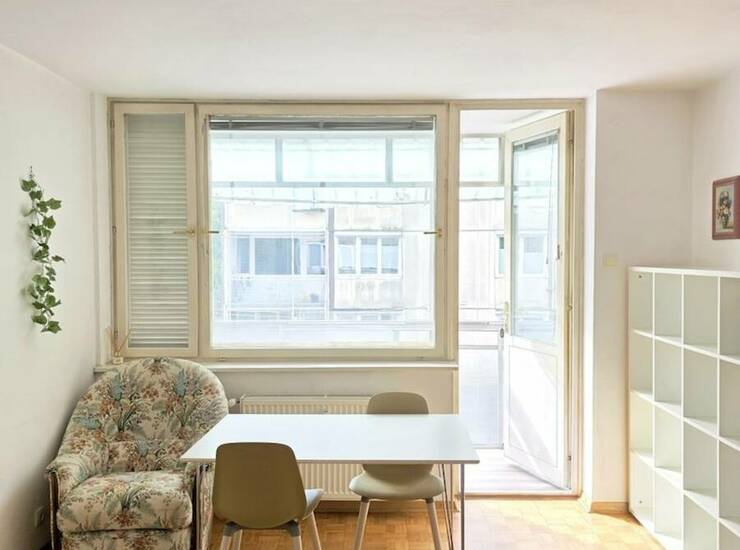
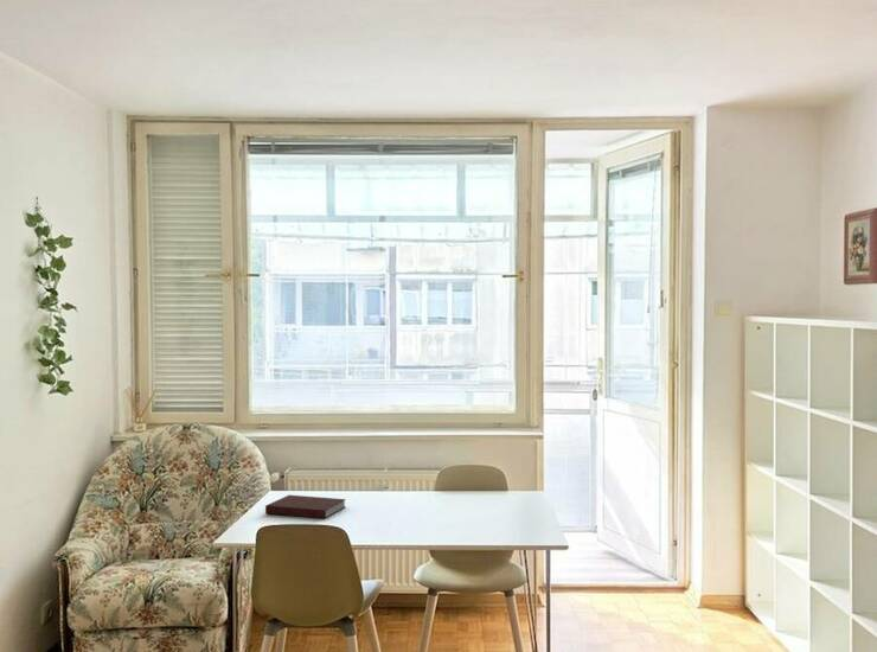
+ notebook [264,494,347,519]
